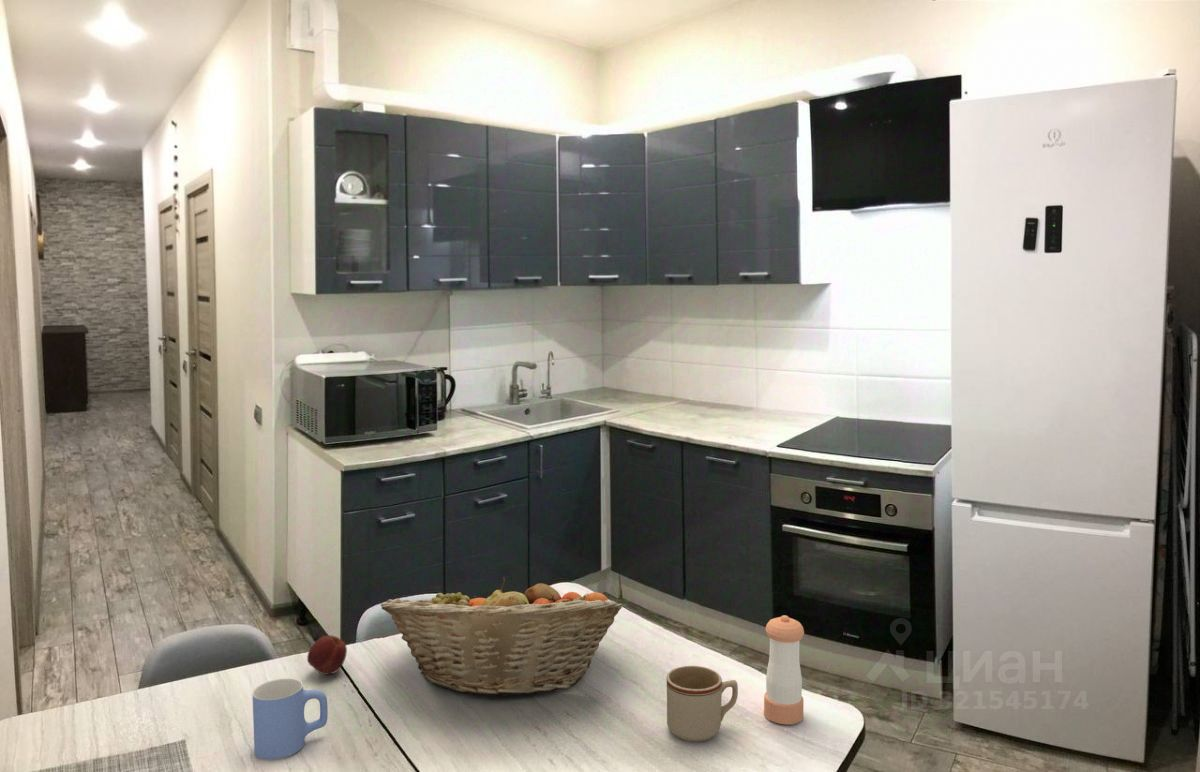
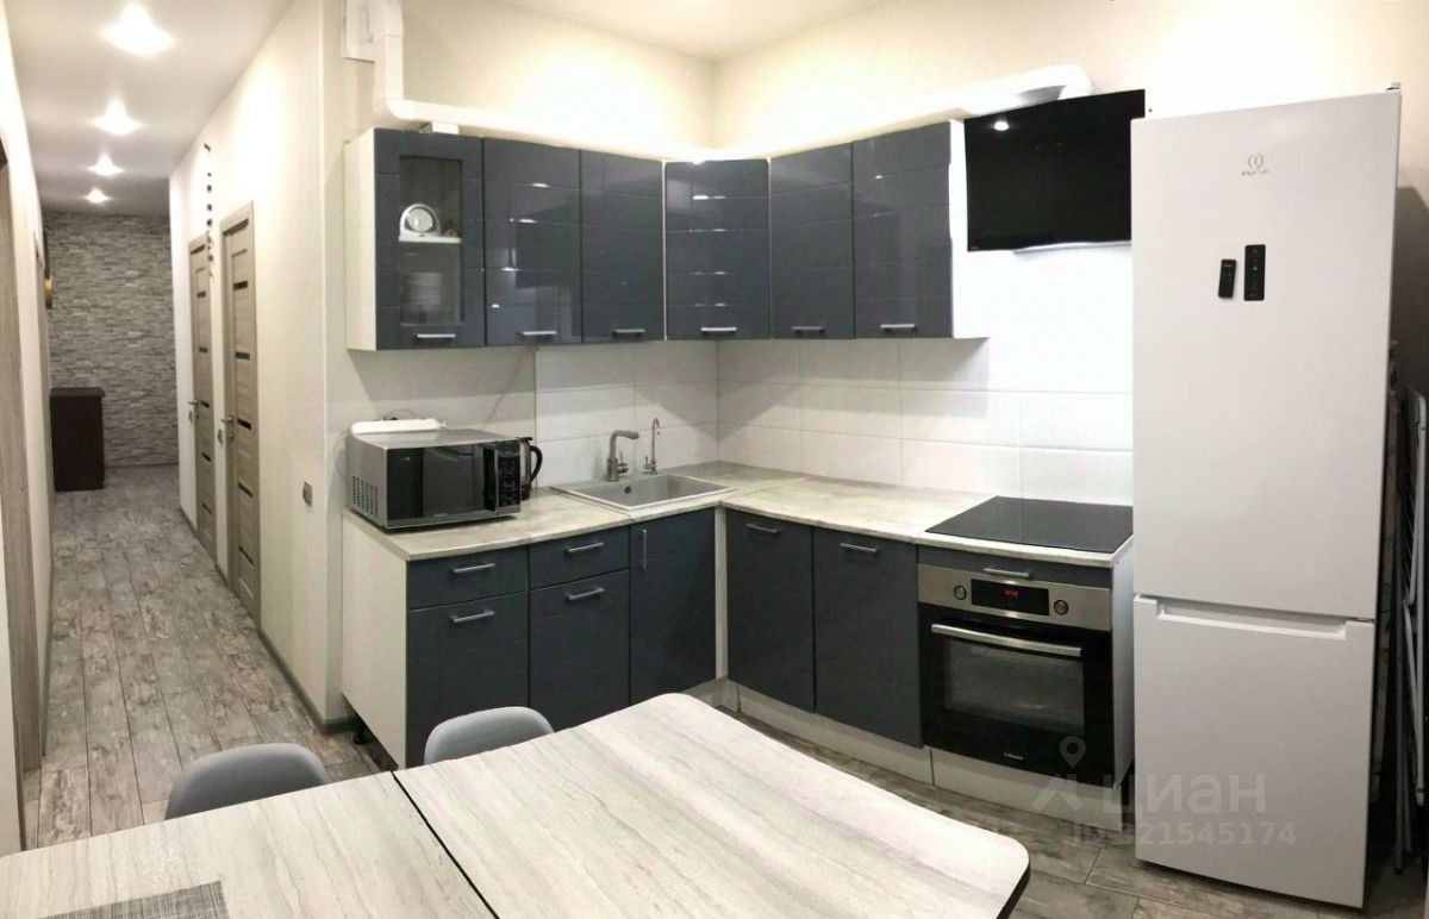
- mug [251,677,329,761]
- pepper shaker [763,614,805,725]
- fruit basket [380,576,623,698]
- mug [666,665,739,743]
- apple [306,634,348,676]
